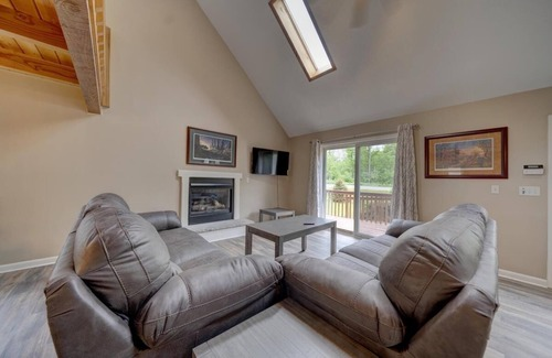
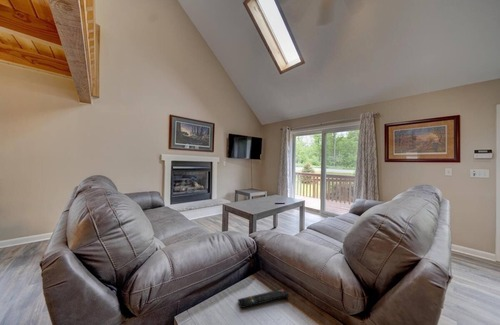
+ remote control [237,288,290,309]
